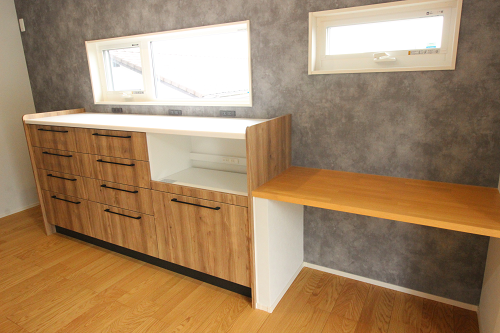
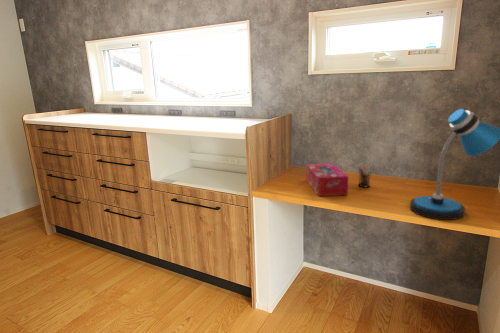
+ desk lamp [409,108,500,221]
+ tissue box [305,162,349,197]
+ pen holder [357,164,375,188]
